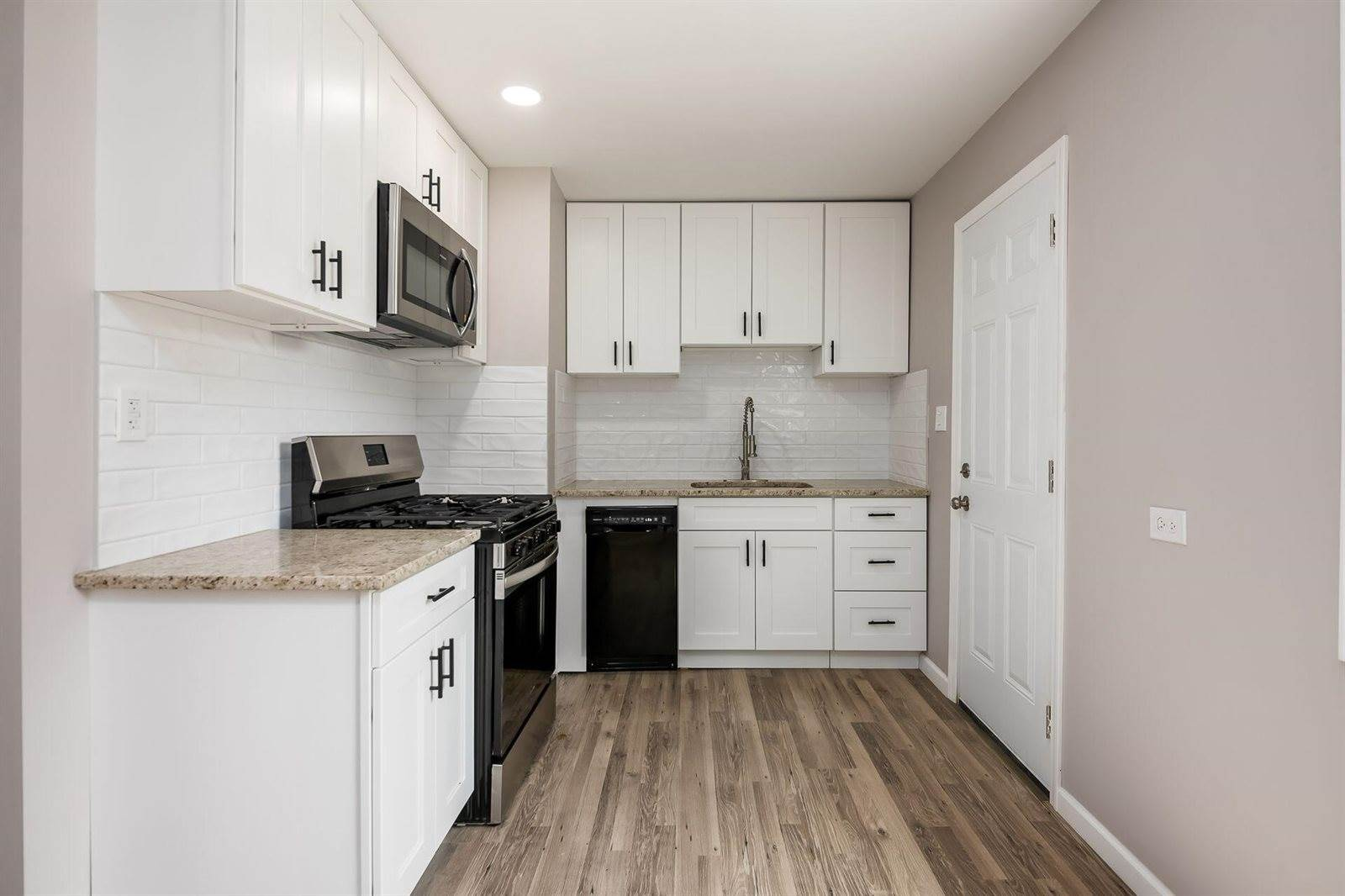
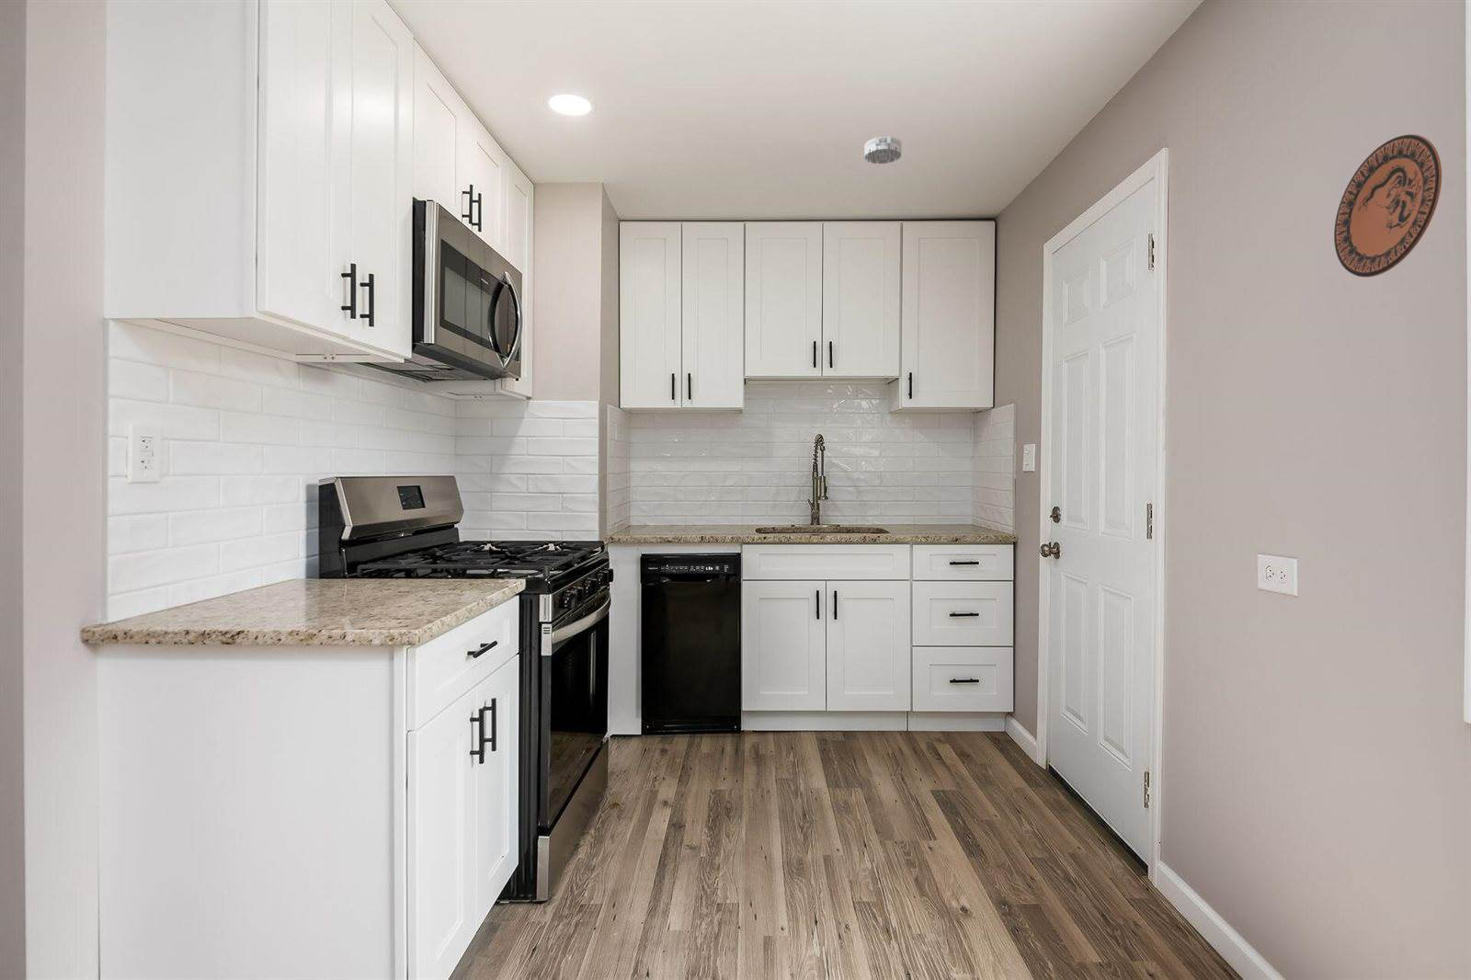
+ decorative plate [1333,133,1443,278]
+ smoke detector [863,136,902,164]
